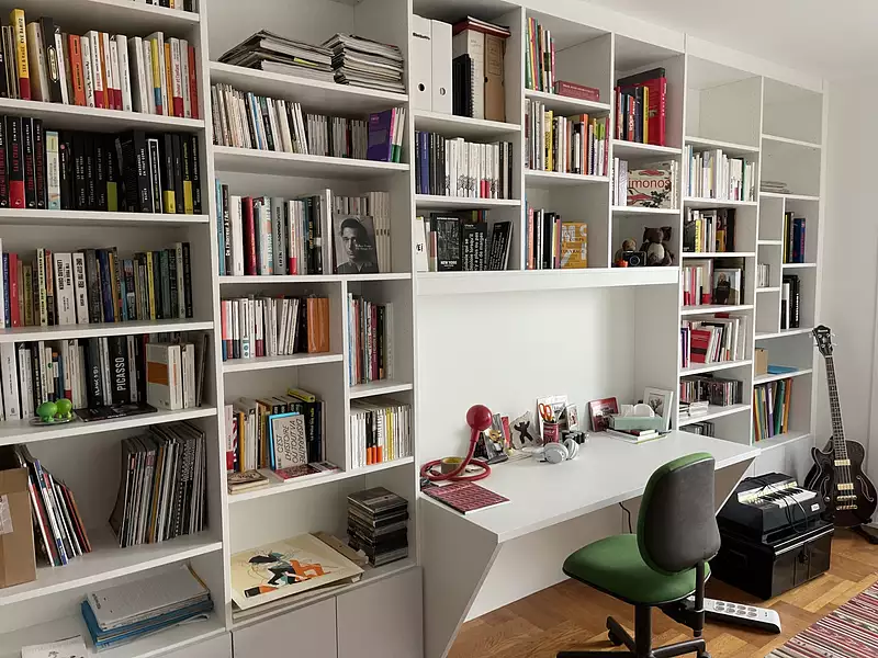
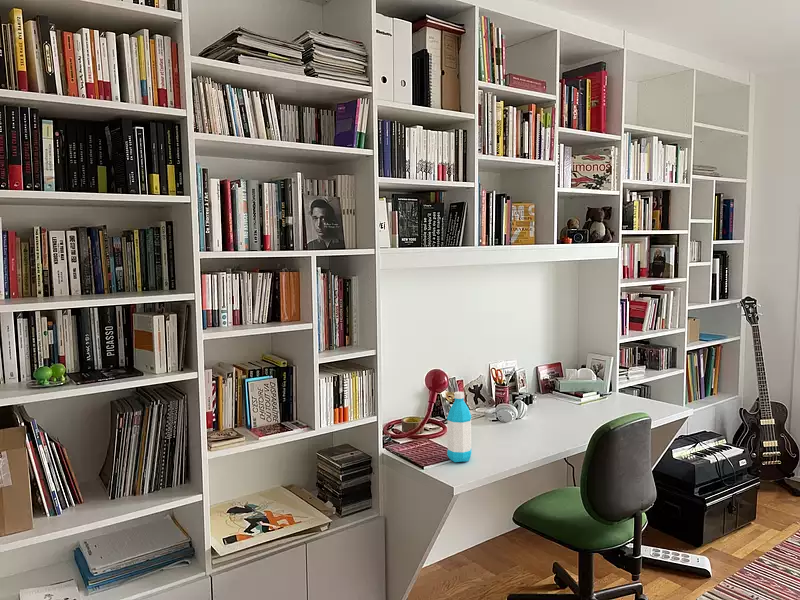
+ water bottle [446,391,473,463]
